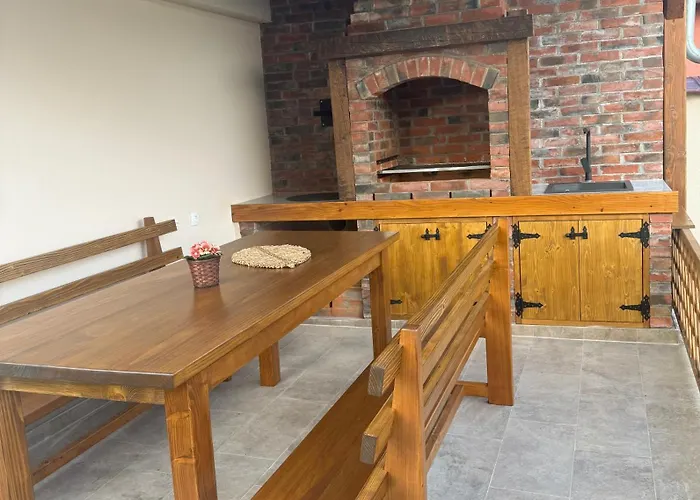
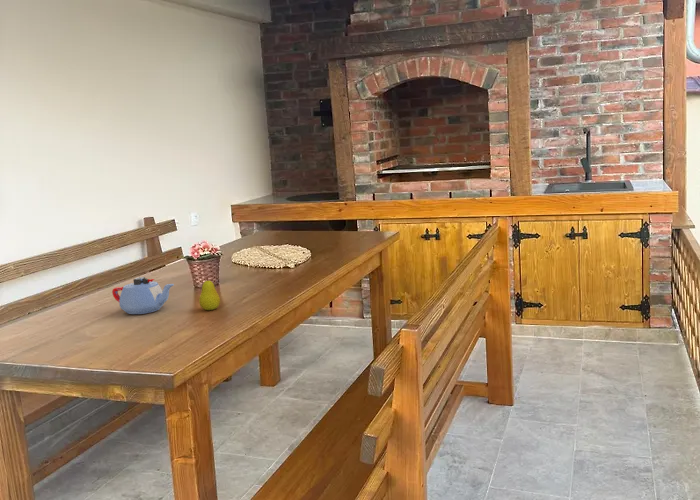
+ teapot [111,276,175,315]
+ fruit [198,275,221,311]
